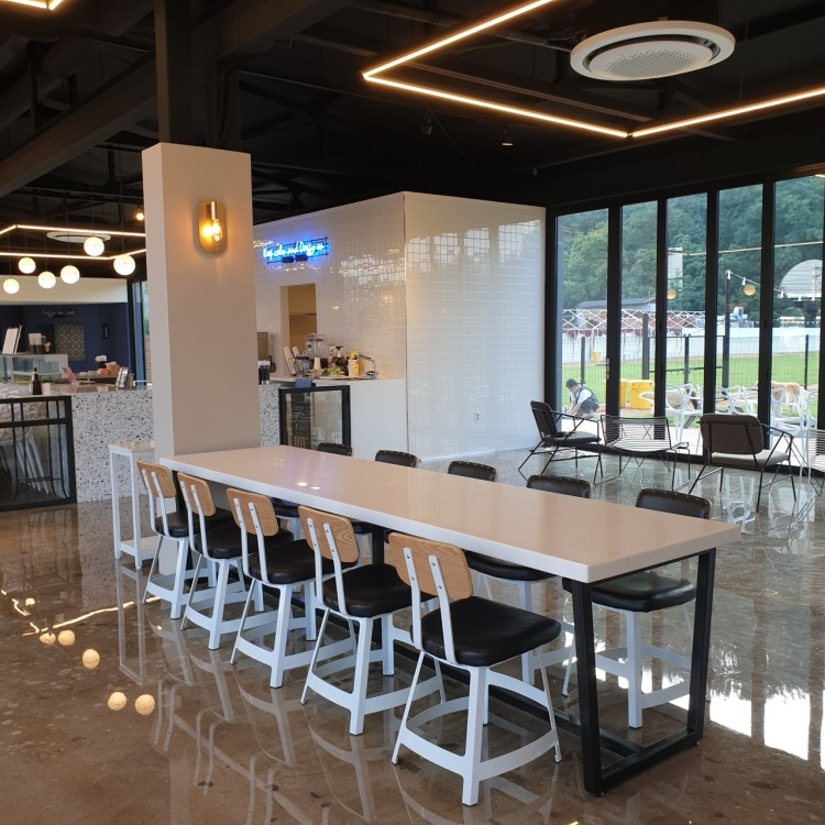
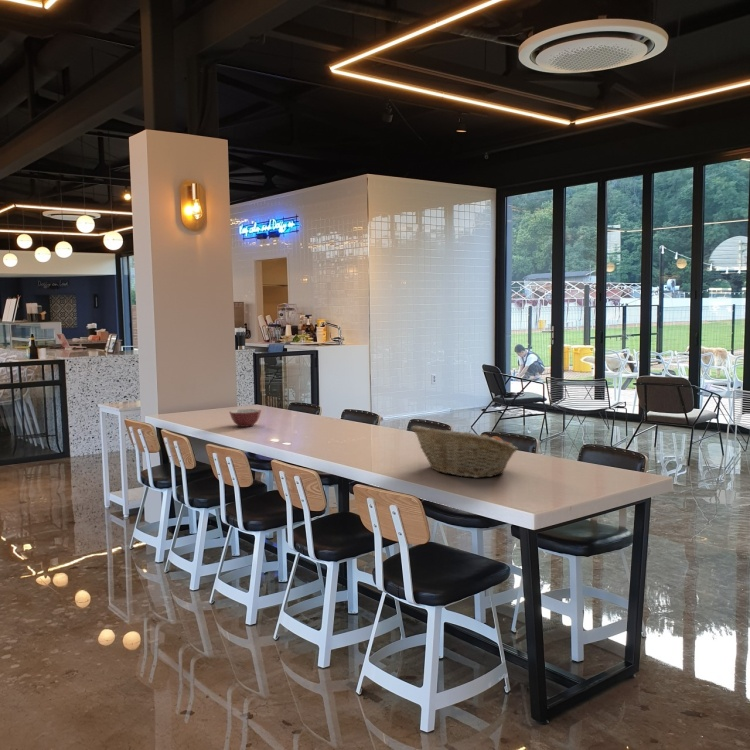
+ bowl [229,408,262,428]
+ fruit basket [410,425,519,479]
